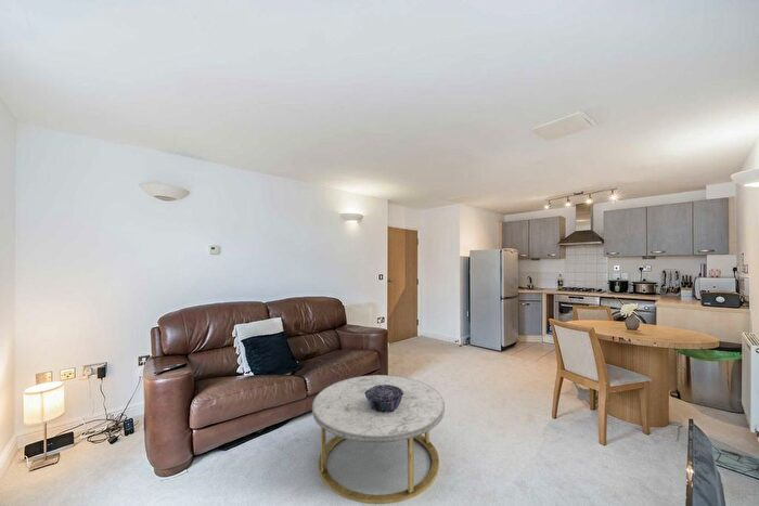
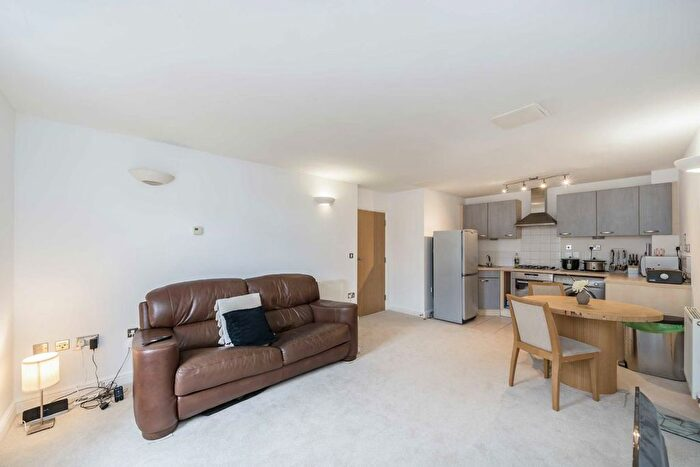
- coffee table [311,374,446,505]
- decorative bowl [364,385,403,413]
